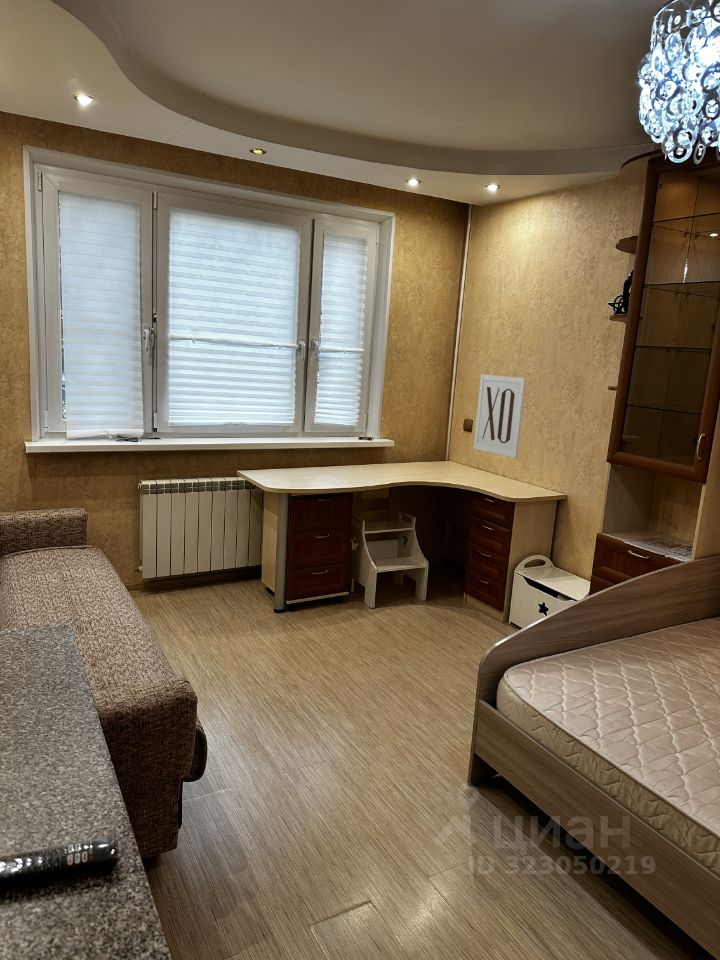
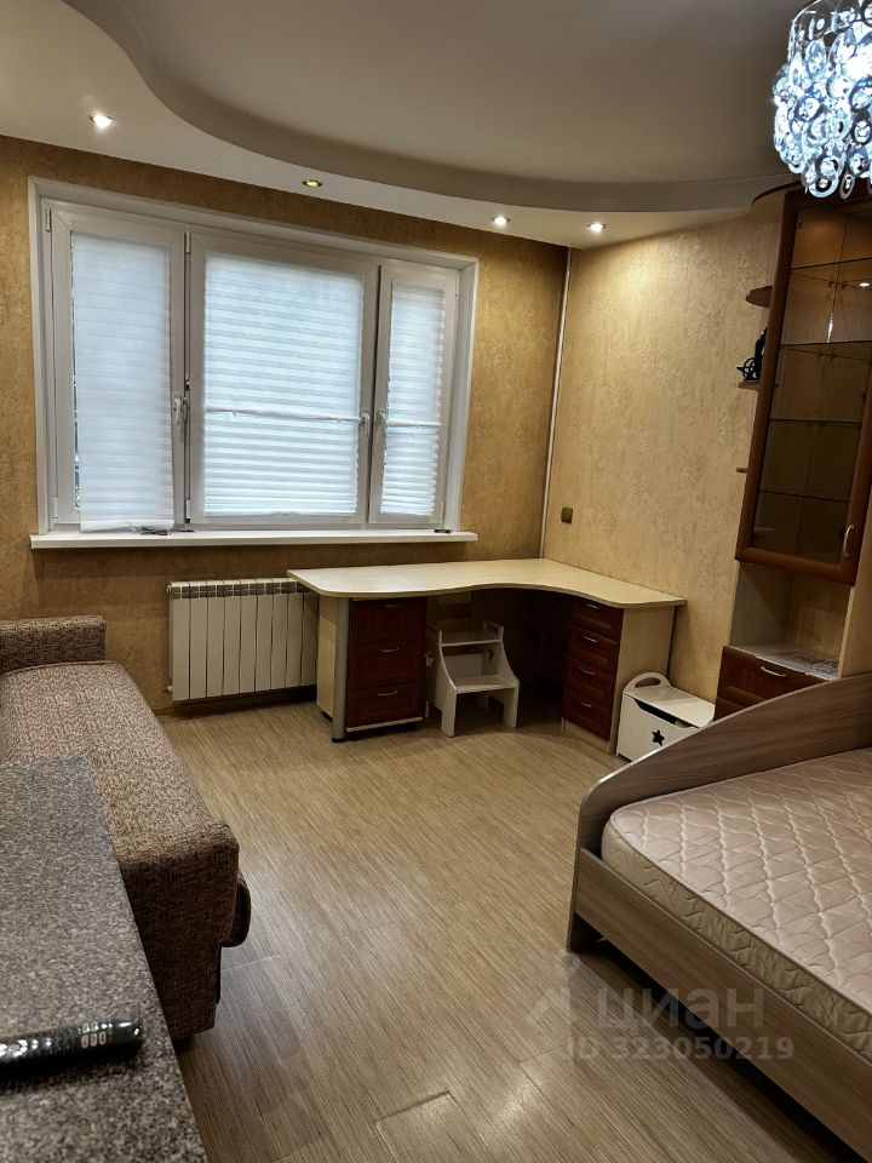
- wall art [473,373,527,459]
